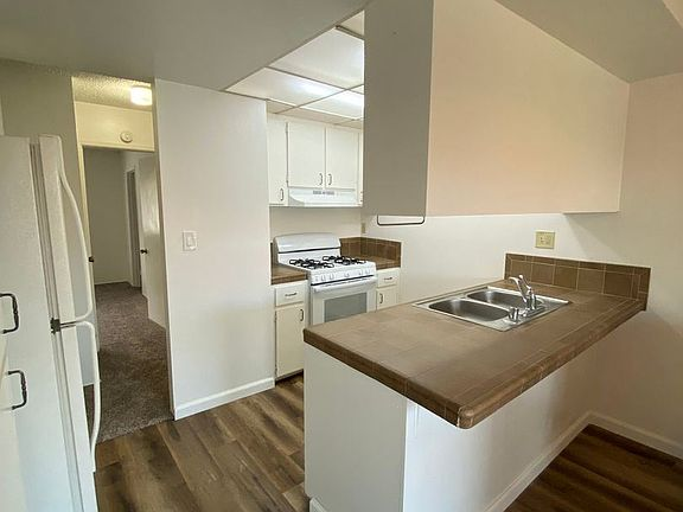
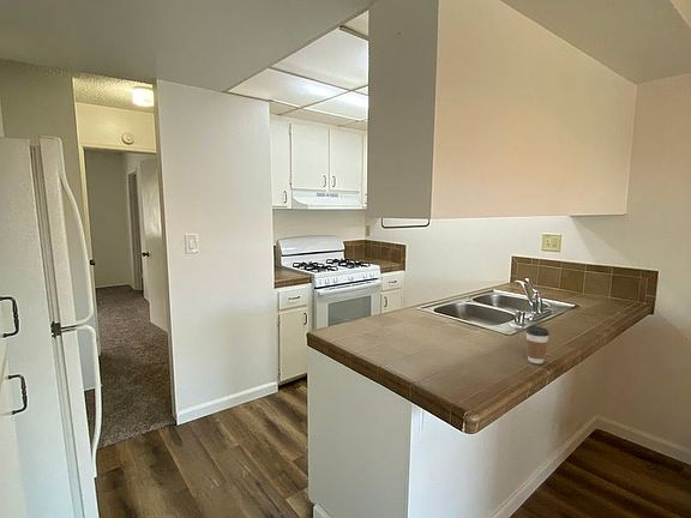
+ coffee cup [524,325,551,365]
